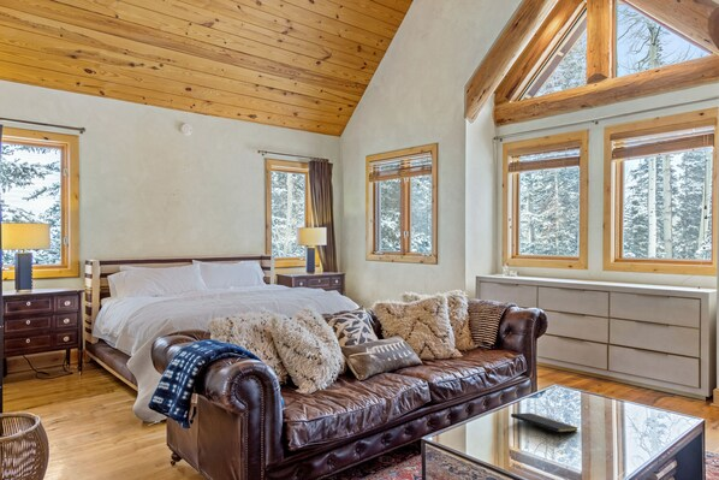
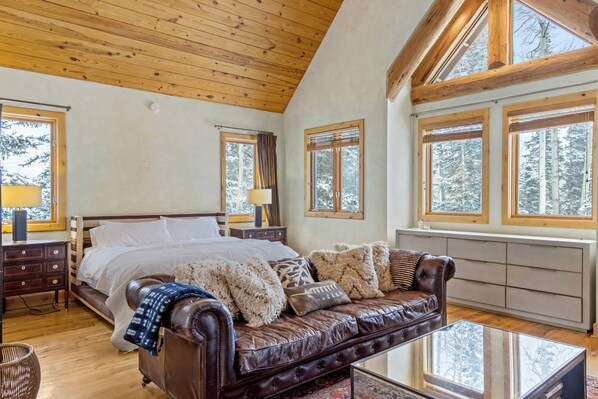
- notepad [510,411,580,440]
